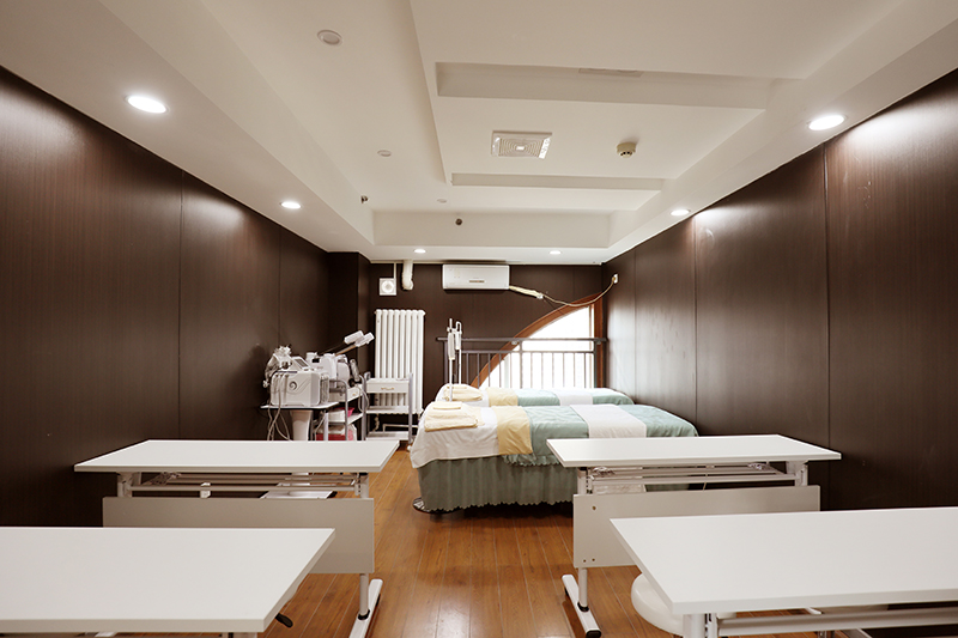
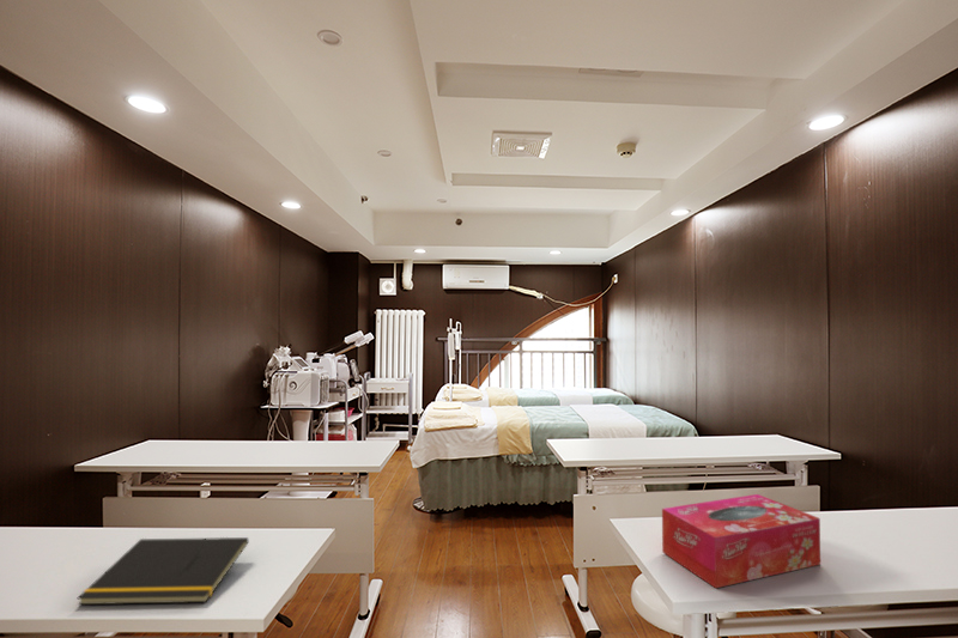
+ tissue box [661,493,821,589]
+ notepad [77,536,249,606]
